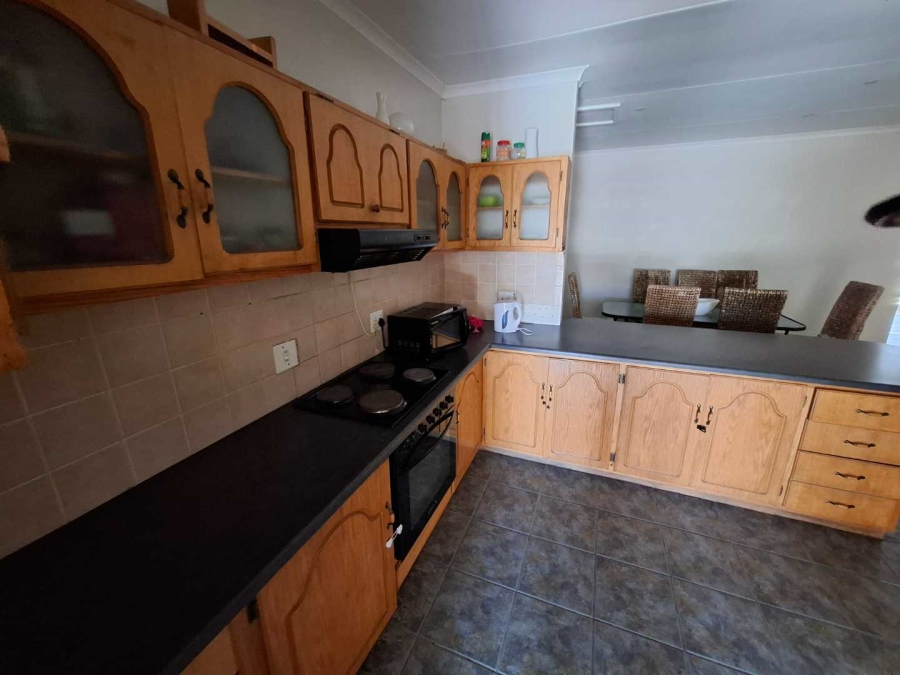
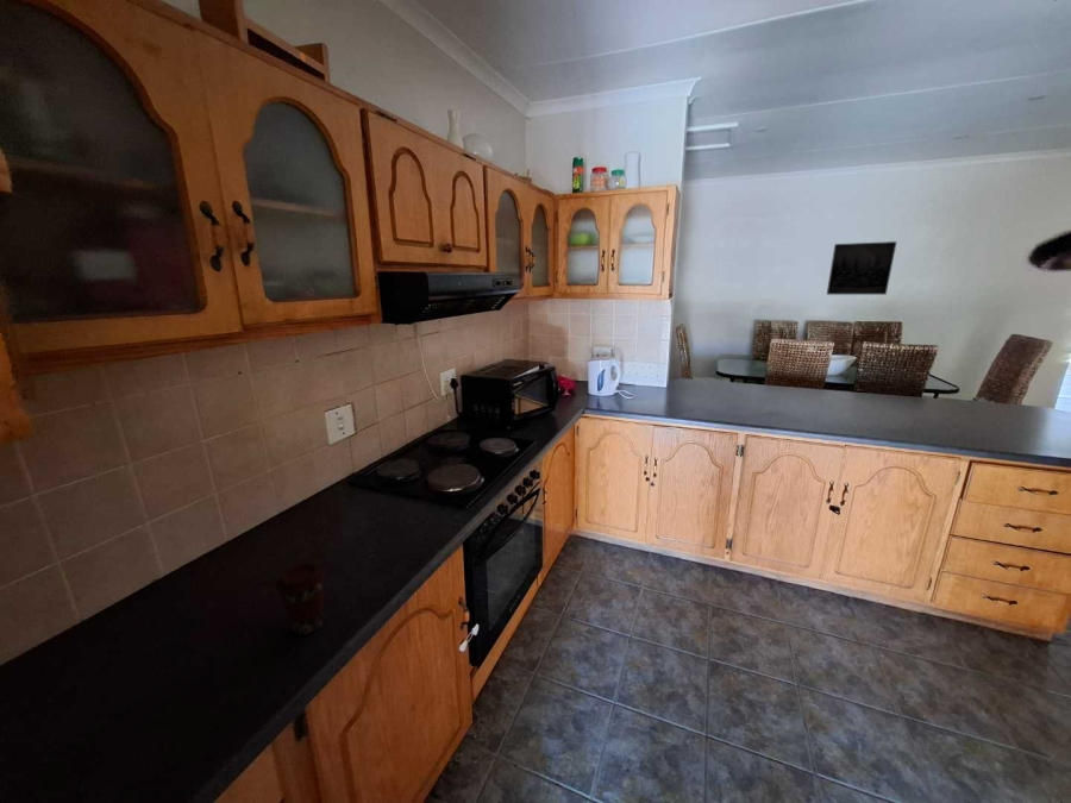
+ wall art [826,240,897,296]
+ coffee cup [275,562,326,636]
